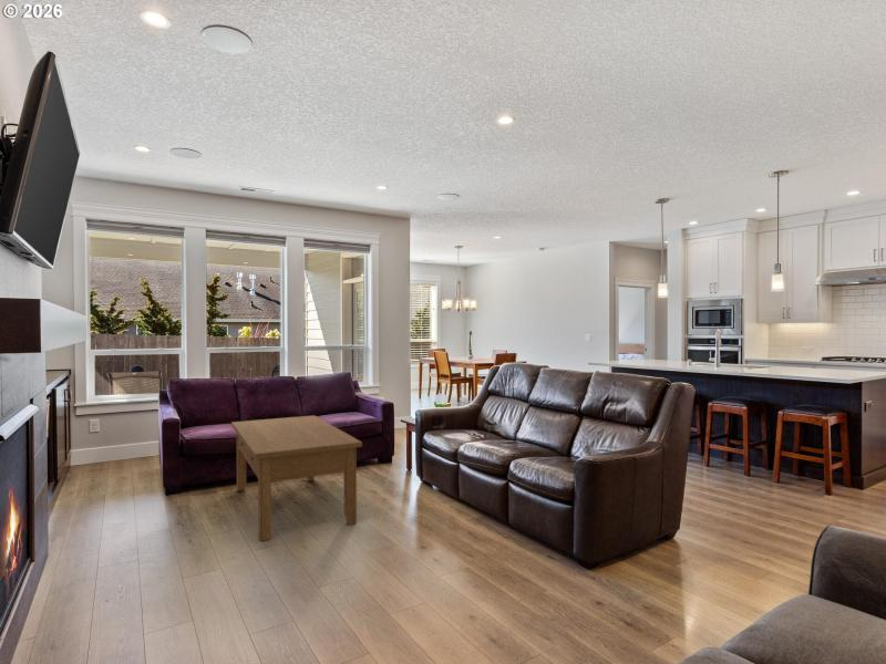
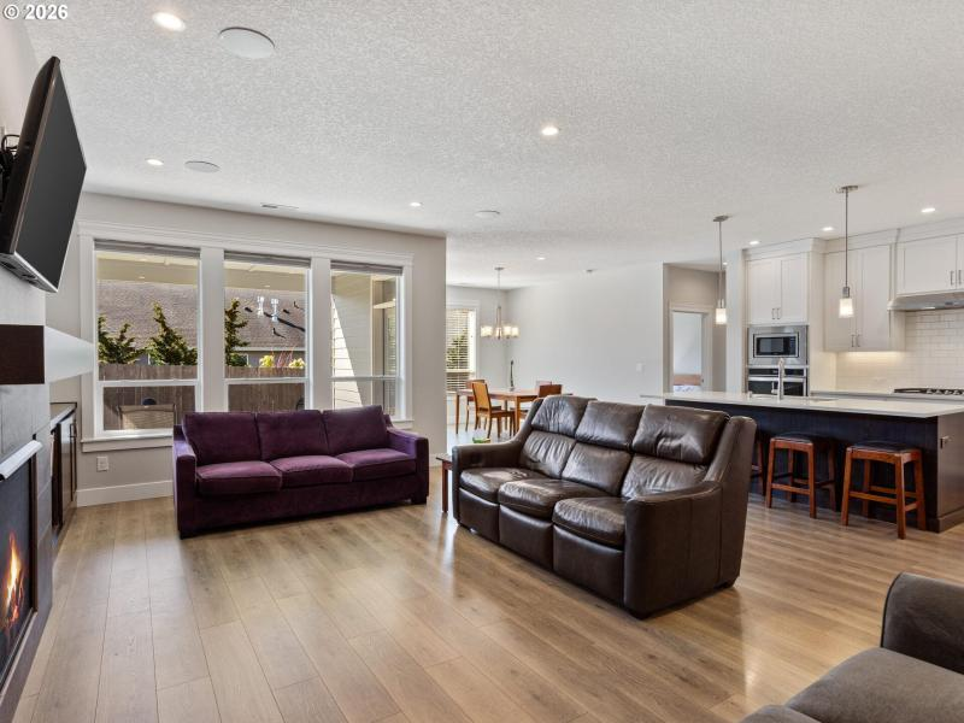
- coffee table [230,414,363,542]
